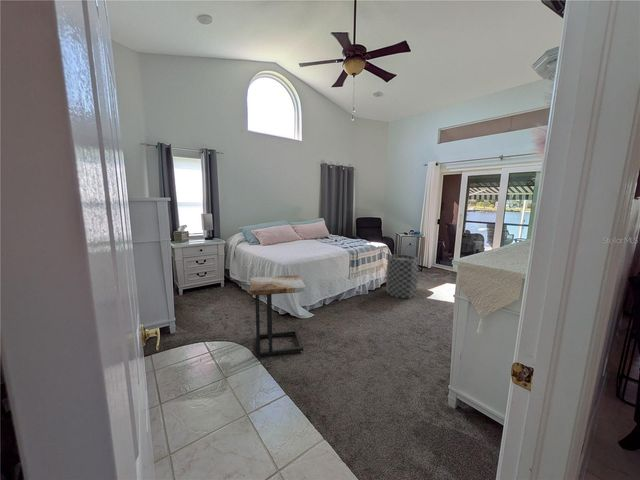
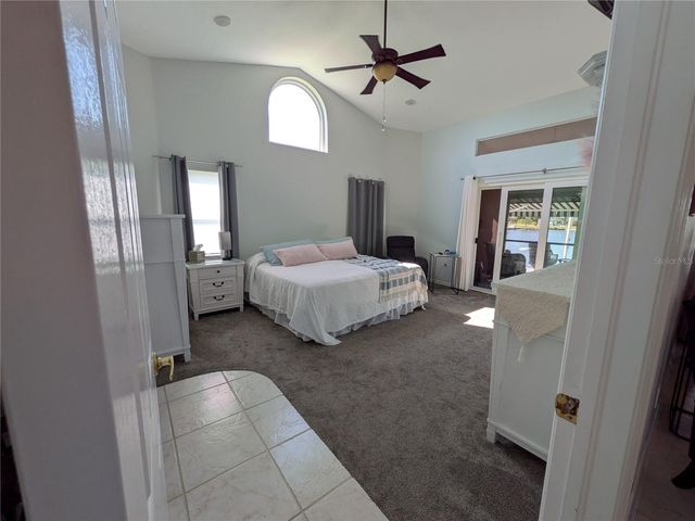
- side table [249,274,307,358]
- trash can [385,253,419,299]
